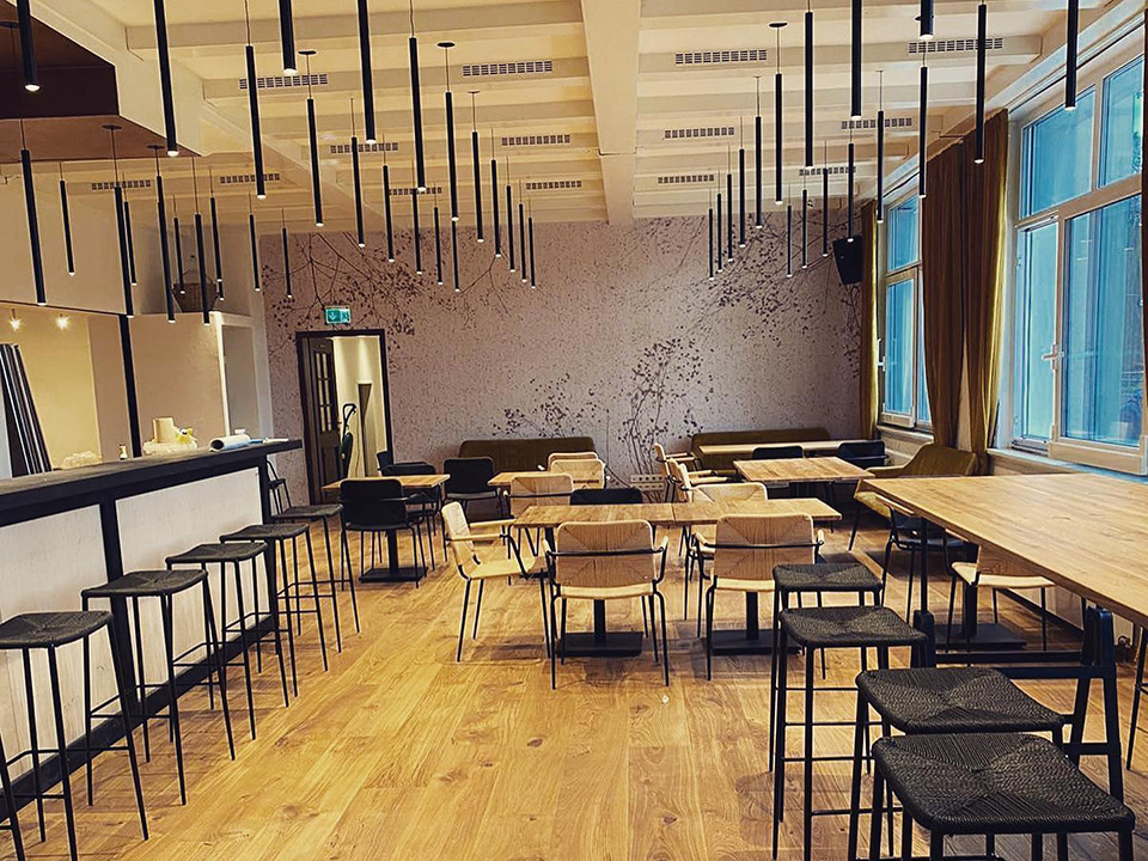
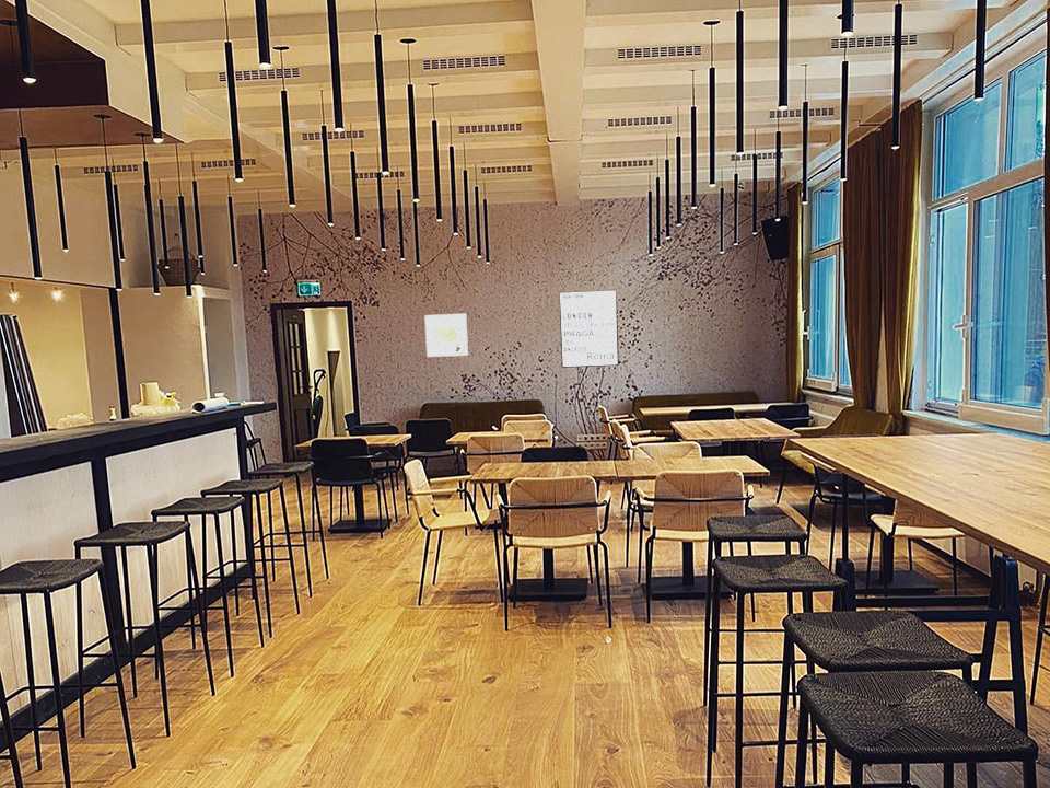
+ wall art [423,312,469,358]
+ wall art [558,288,620,369]
